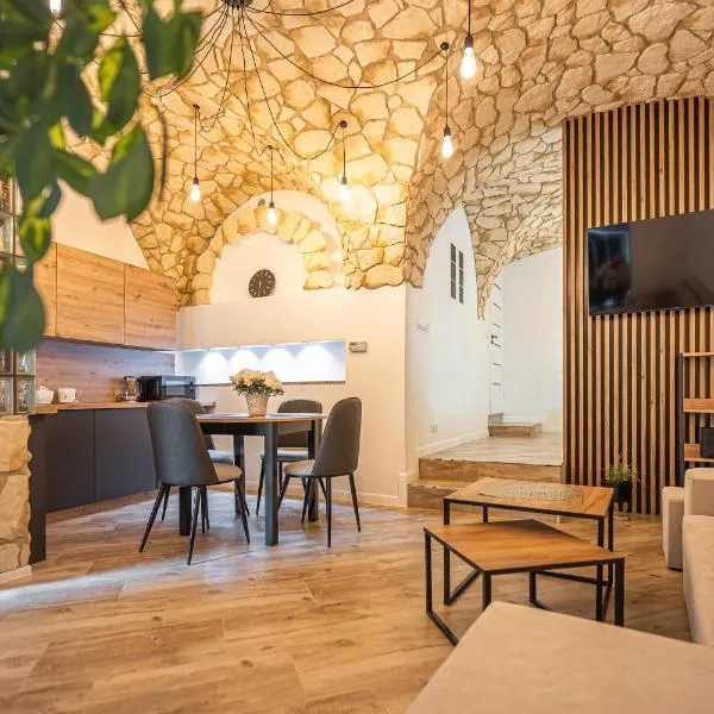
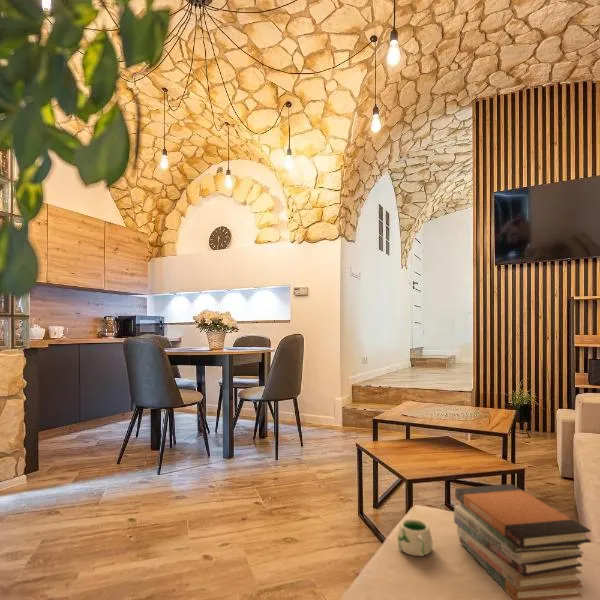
+ book stack [453,483,592,600]
+ mug [396,518,434,557]
